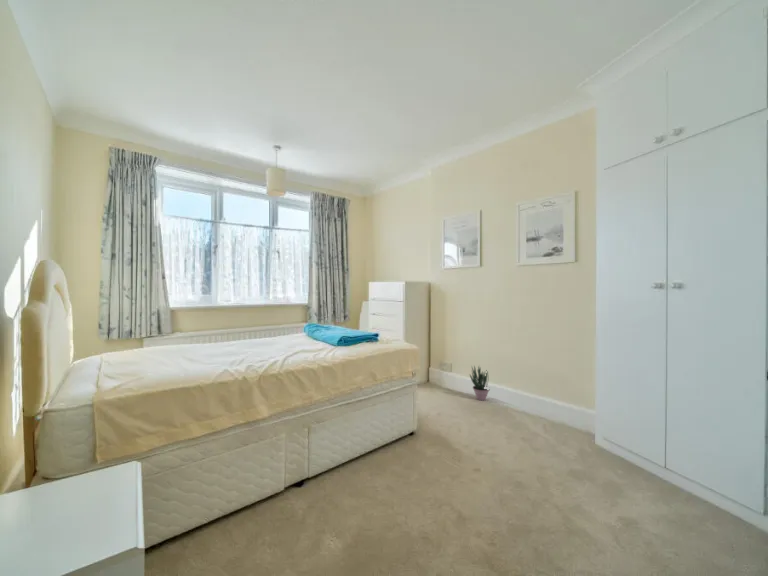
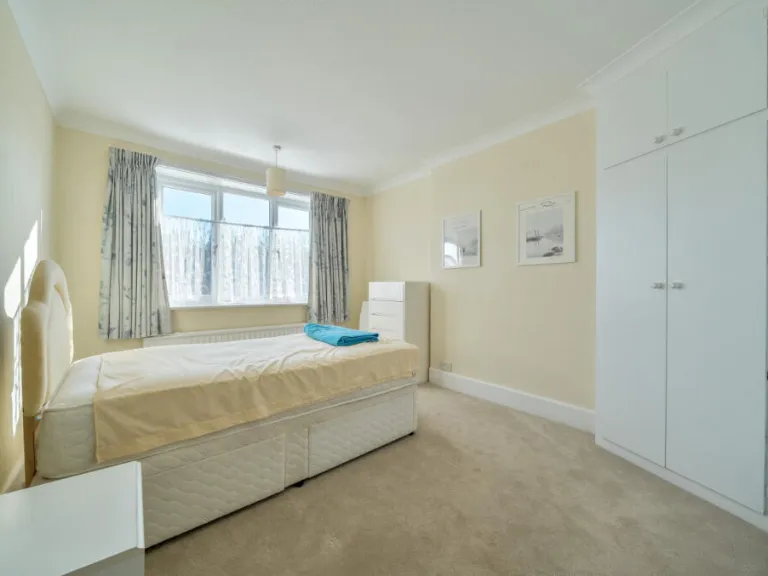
- potted plant [468,364,491,402]
